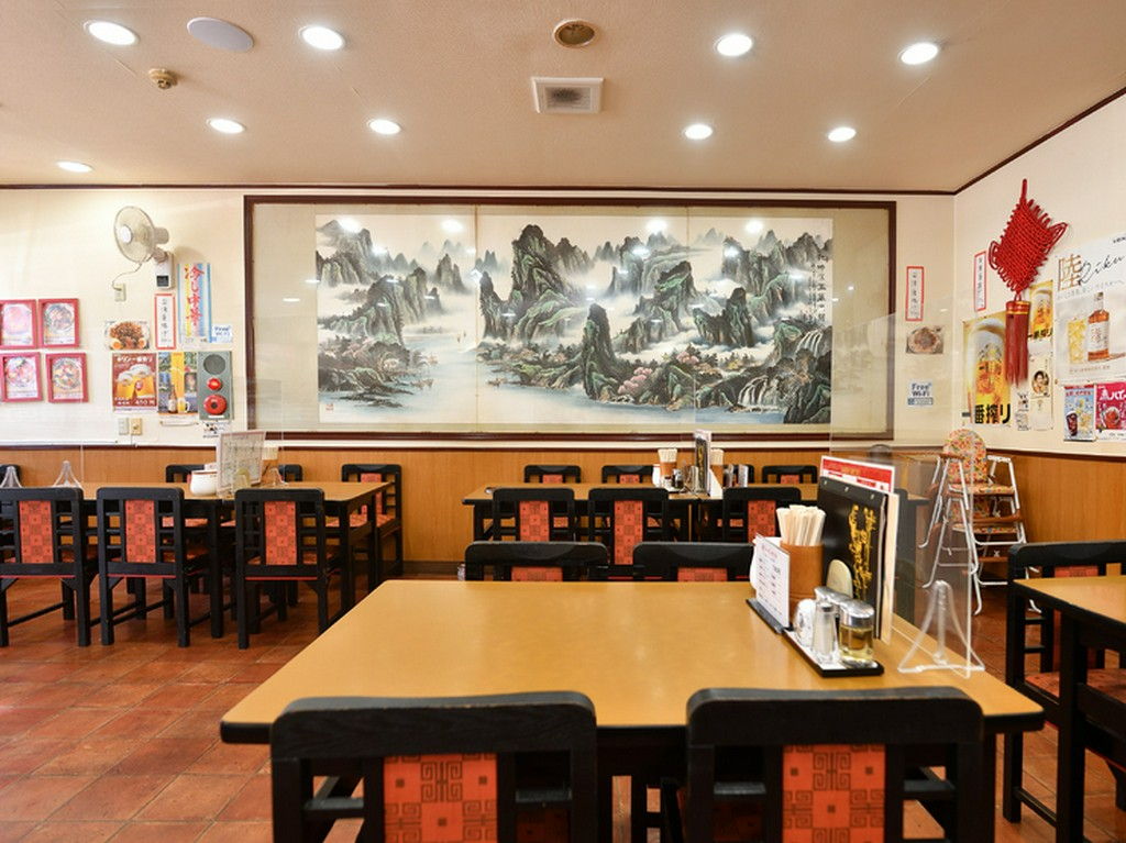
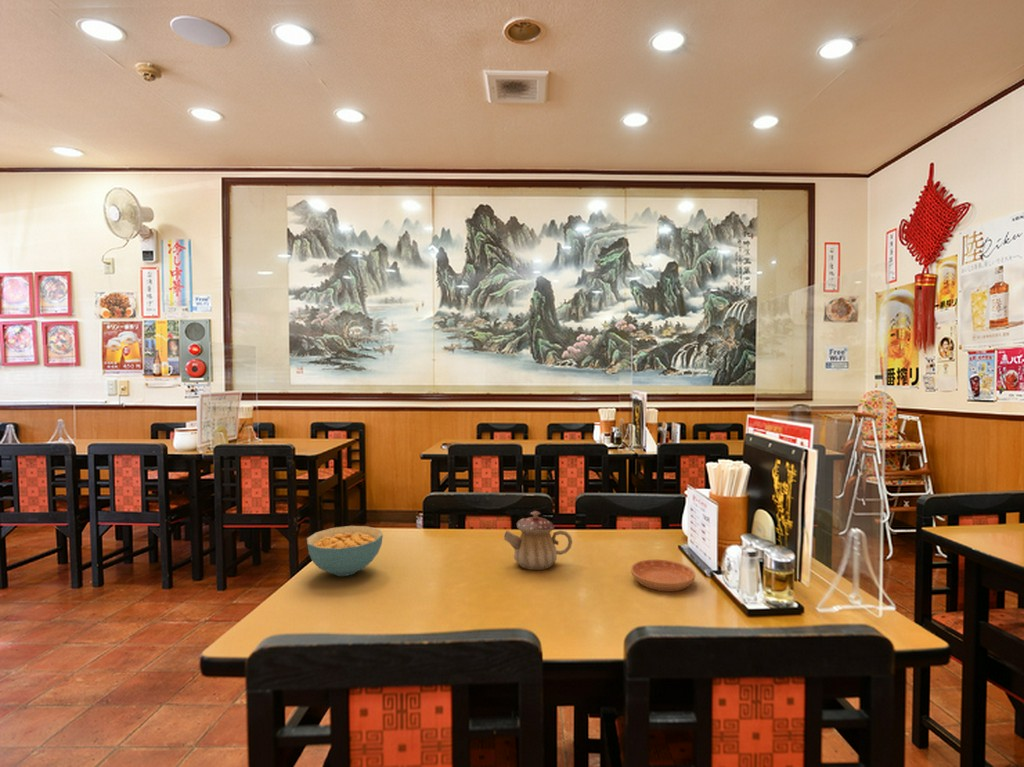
+ cereal bowl [306,525,384,577]
+ saucer [630,559,696,592]
+ teapot [503,510,573,571]
